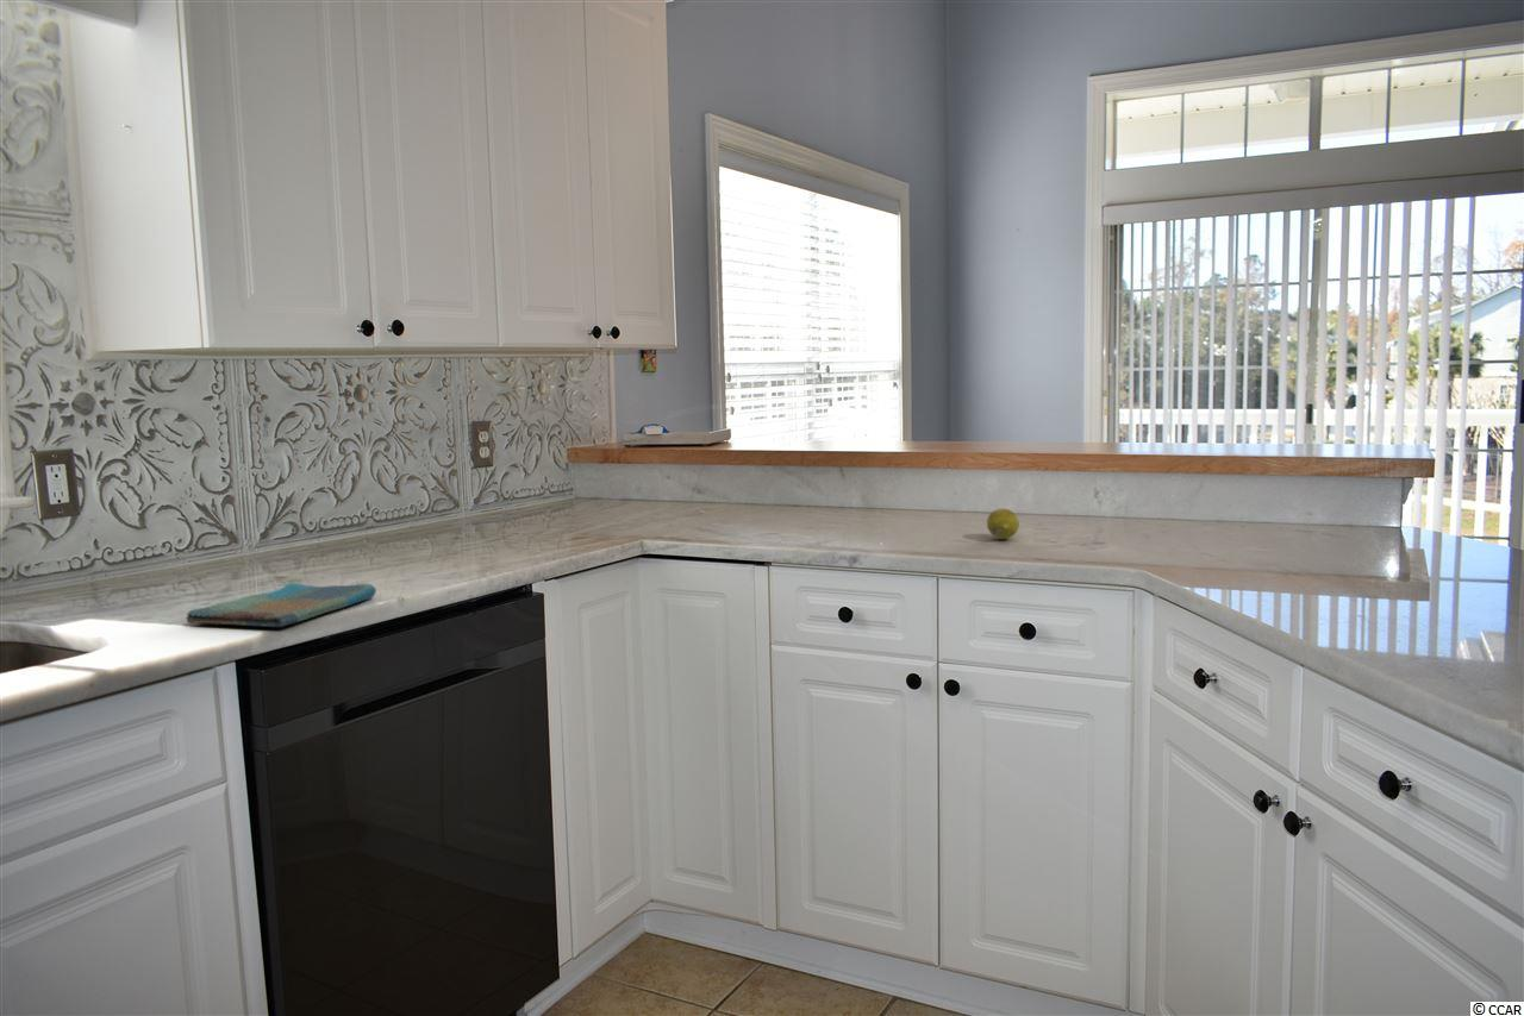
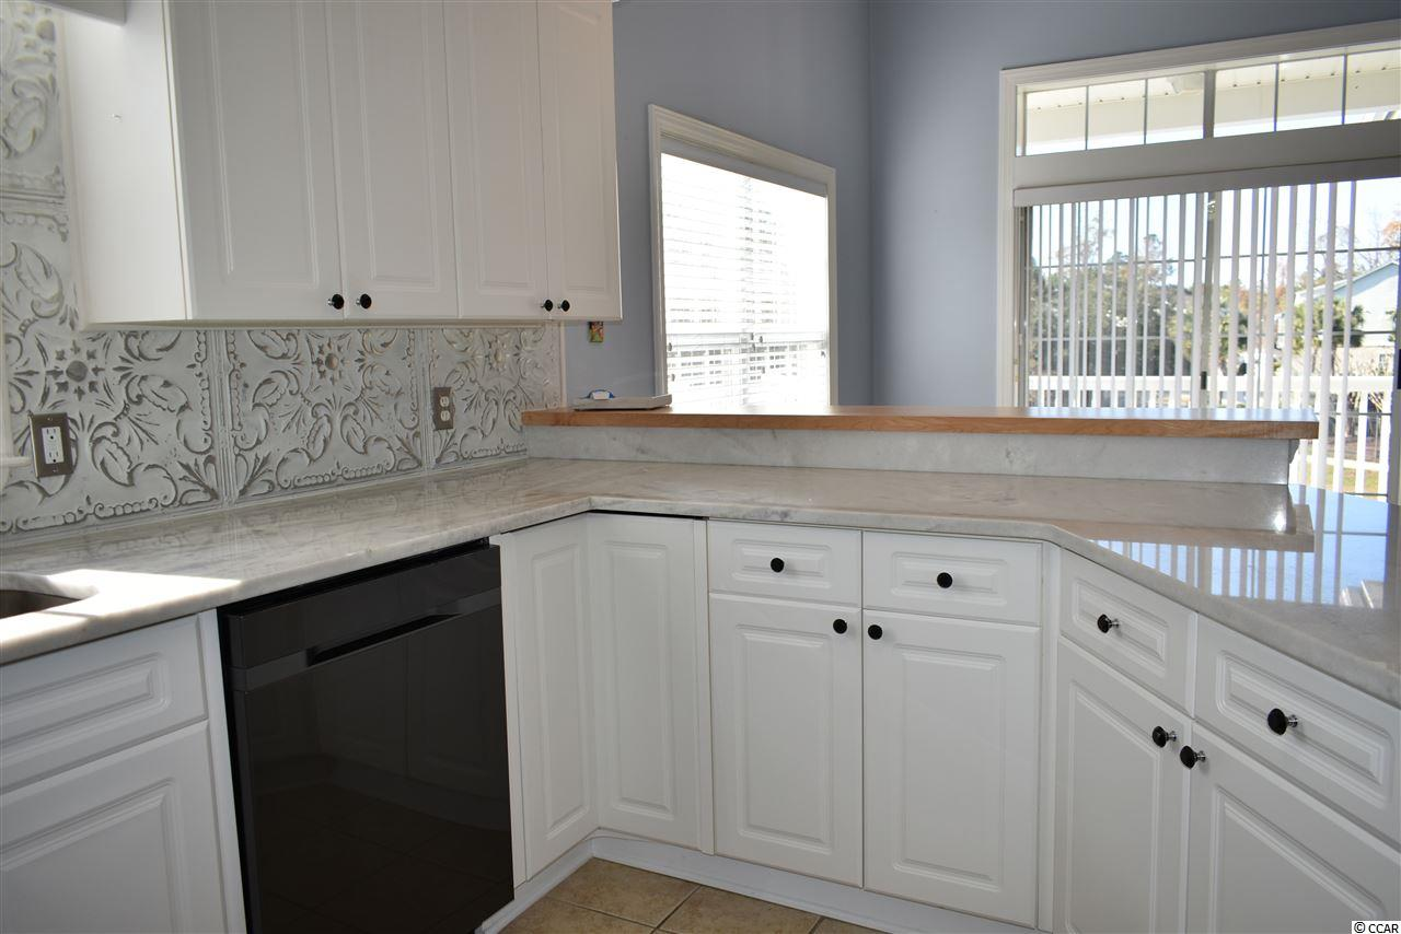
- fruit [986,508,1020,540]
- dish towel [186,581,377,628]
